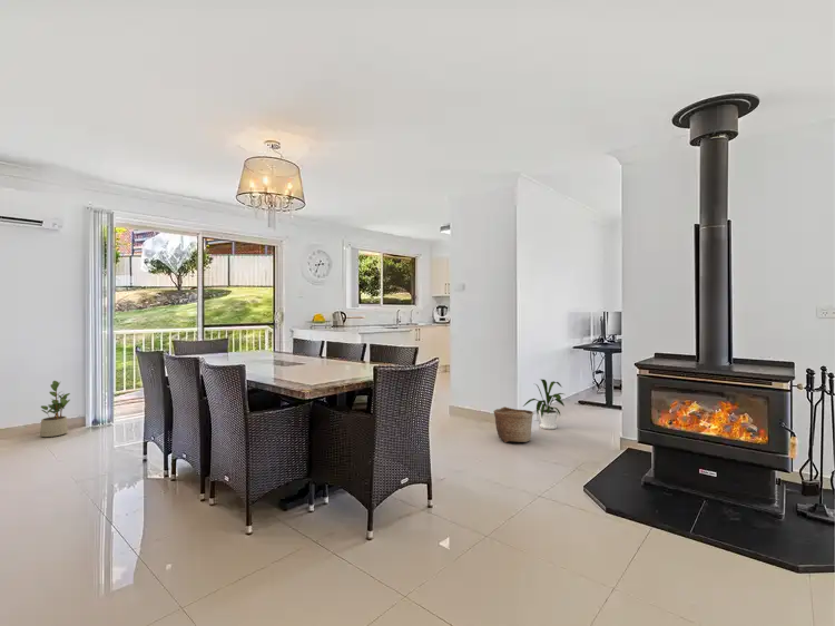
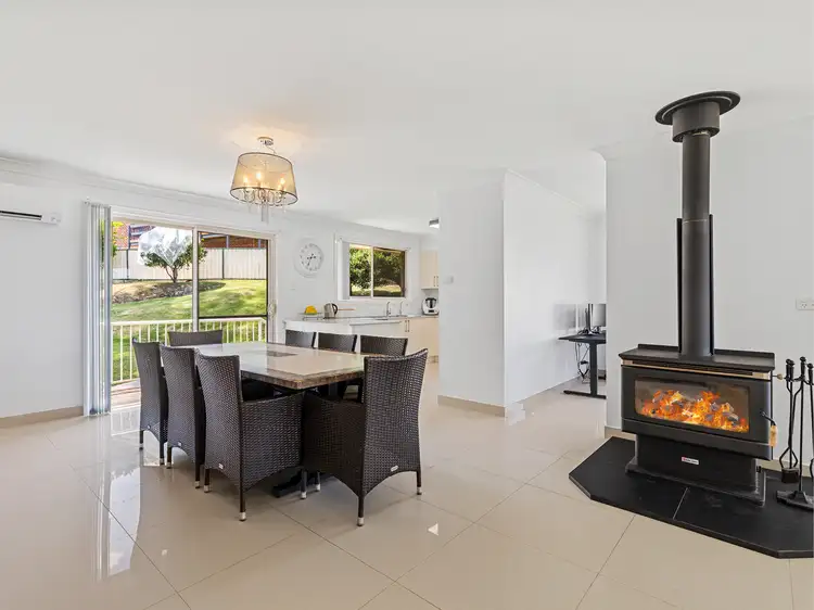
- house plant [522,379,566,430]
- basket [493,405,534,443]
- potted plant [39,380,71,438]
